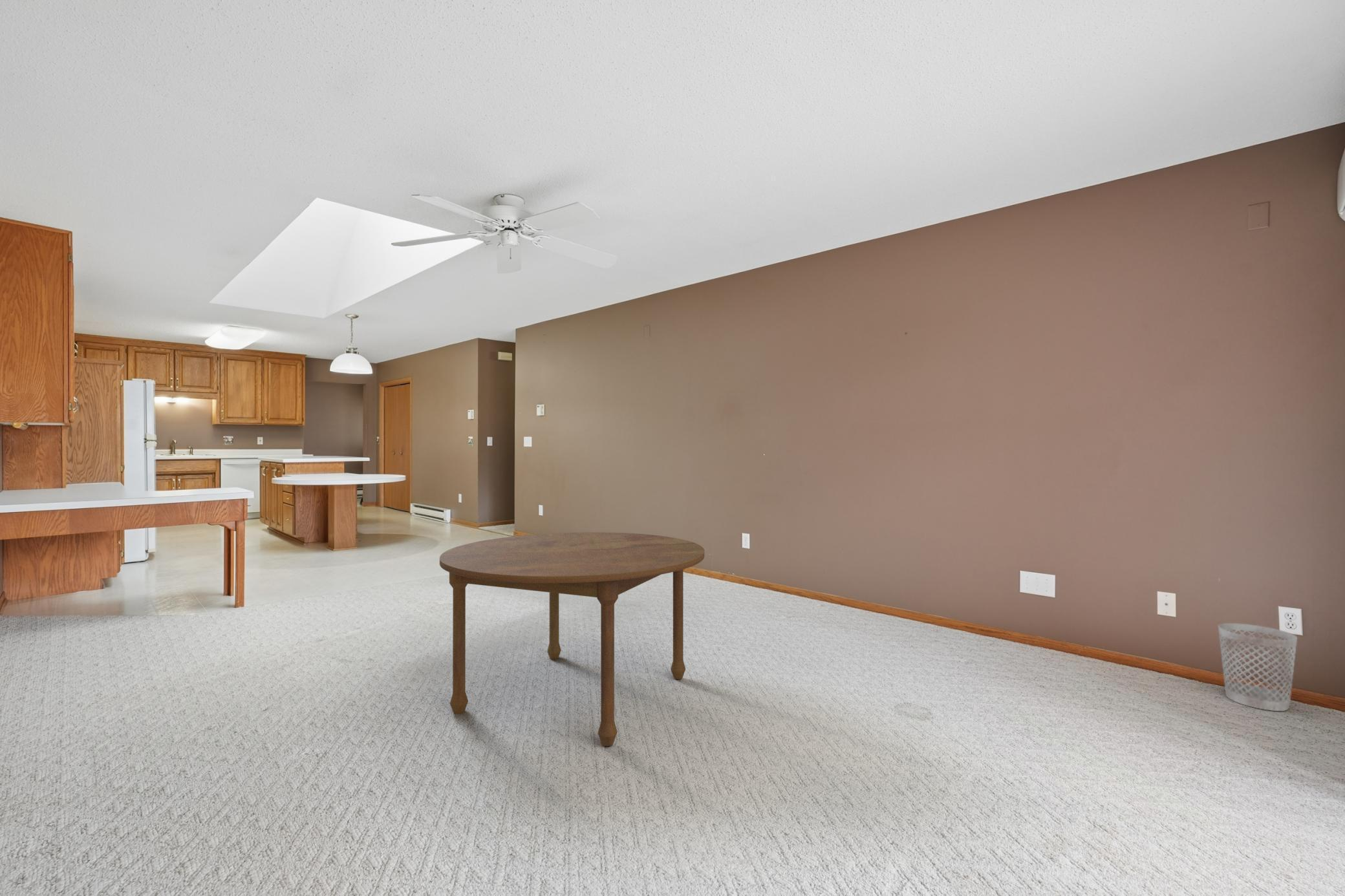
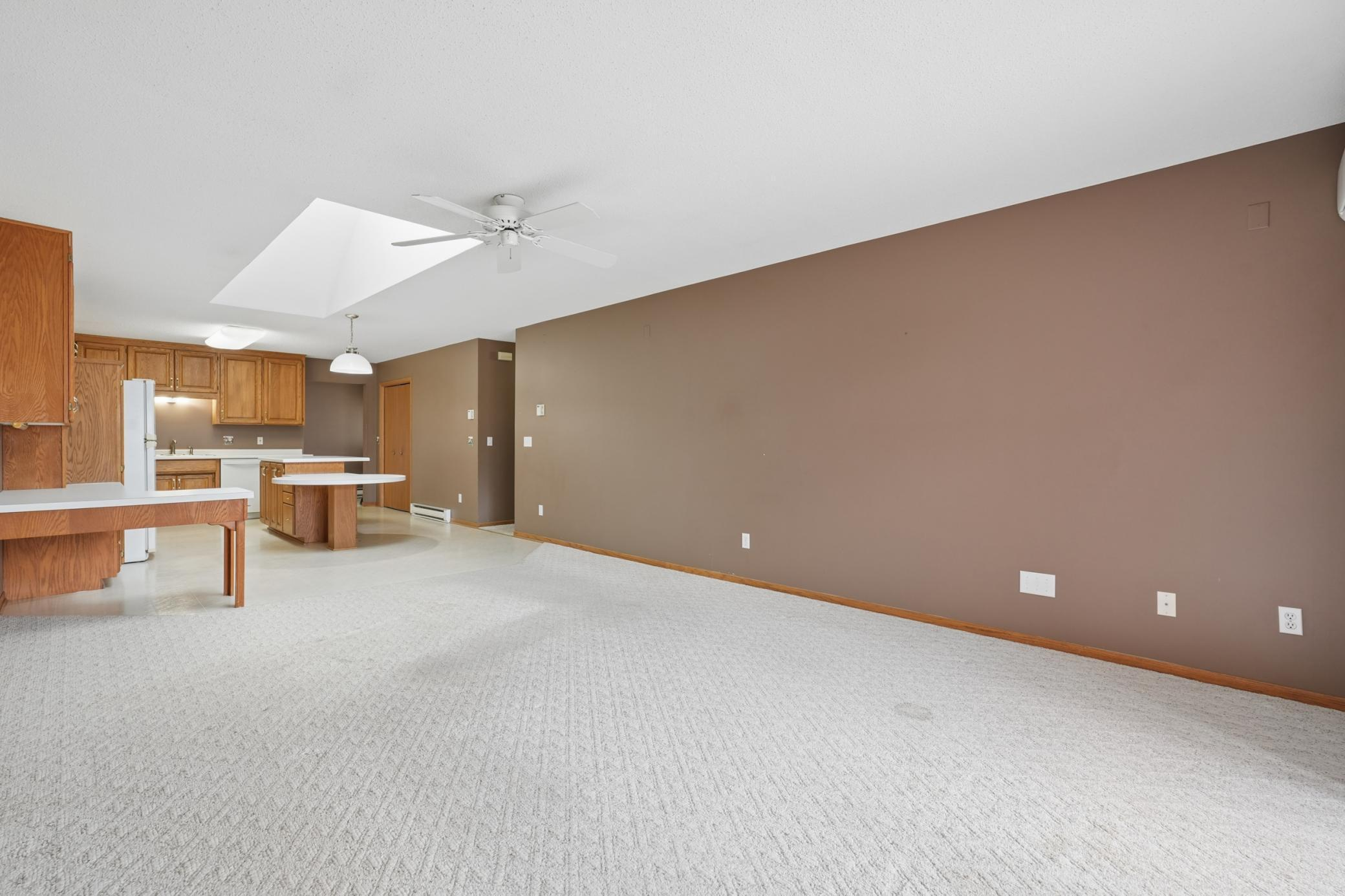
- wastebasket [1218,623,1298,712]
- dining table [439,531,705,747]
